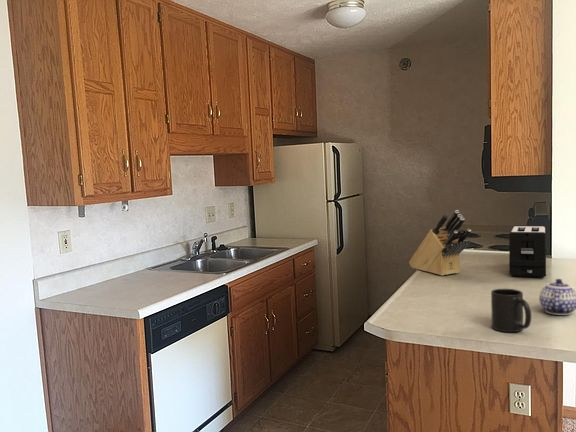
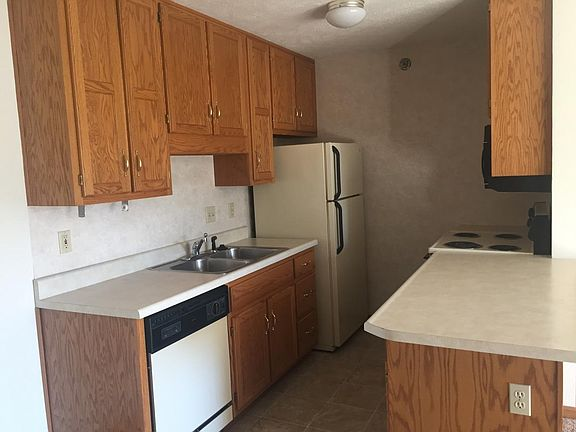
- knife block [408,209,472,277]
- toaster [508,224,547,279]
- mug [490,288,532,333]
- teapot [538,278,576,316]
